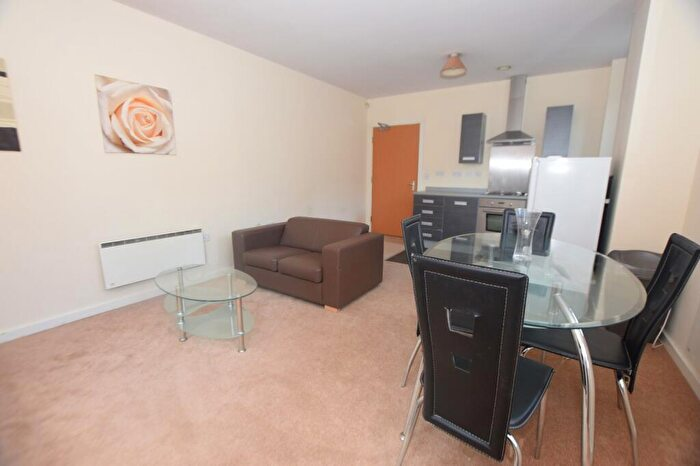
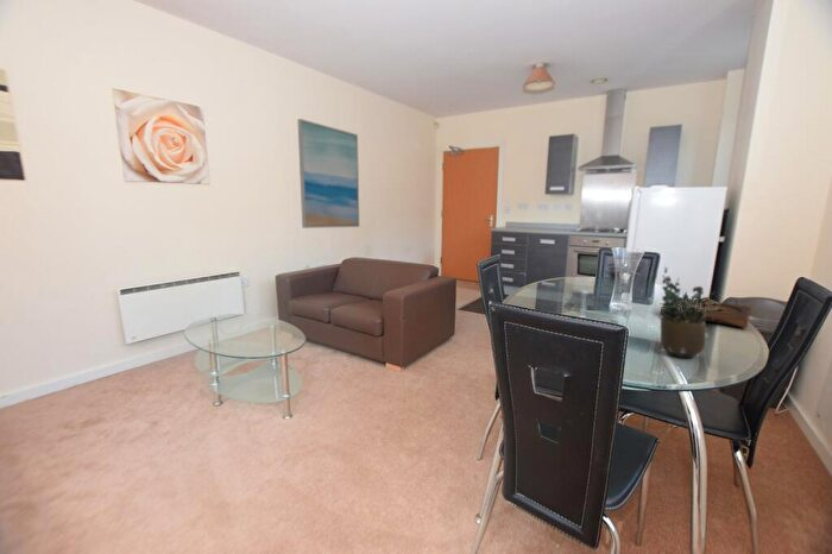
+ wall art [296,118,360,229]
+ potted plant [653,265,717,358]
+ wooden tray [660,296,752,329]
